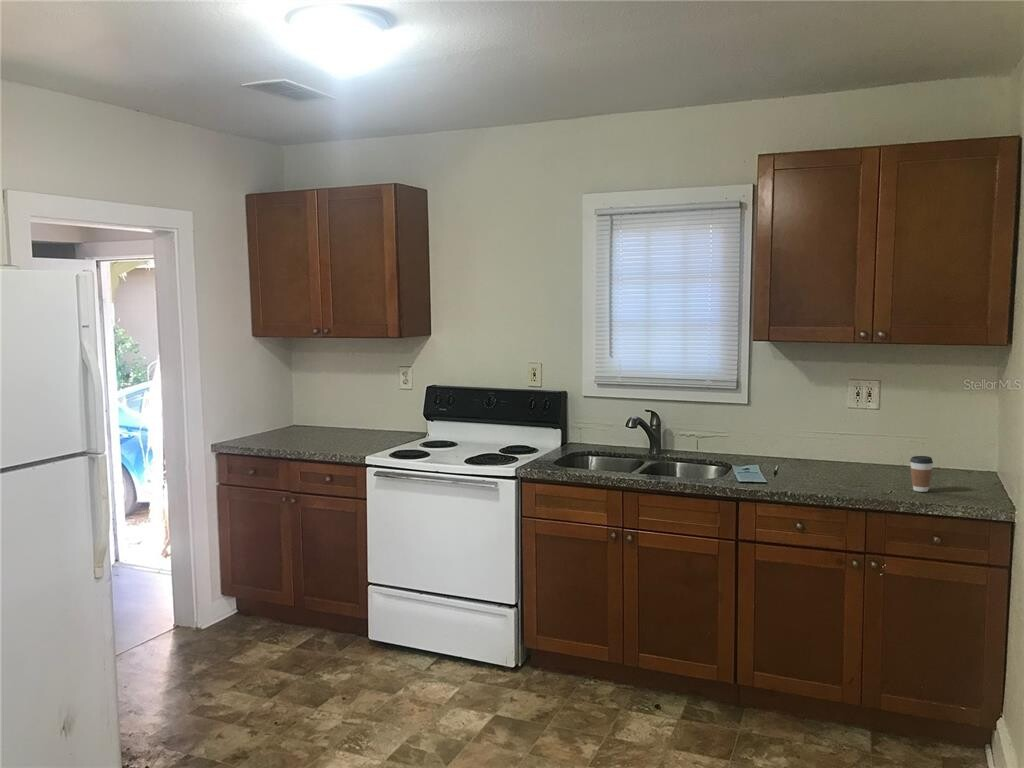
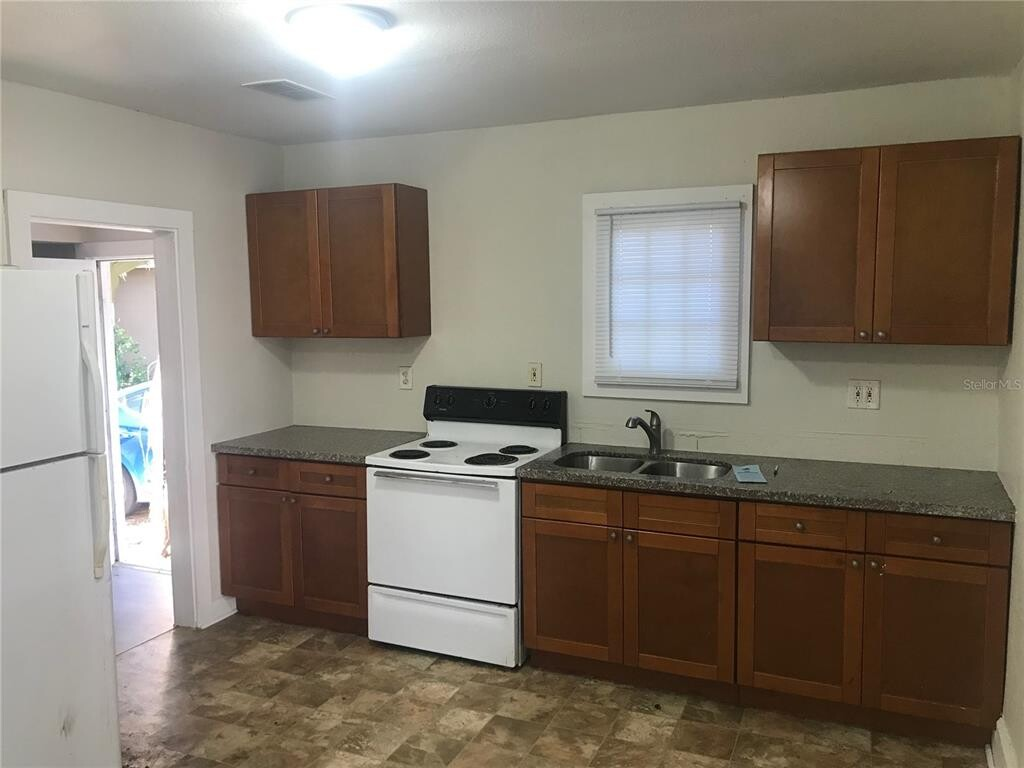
- coffee cup [909,455,934,493]
